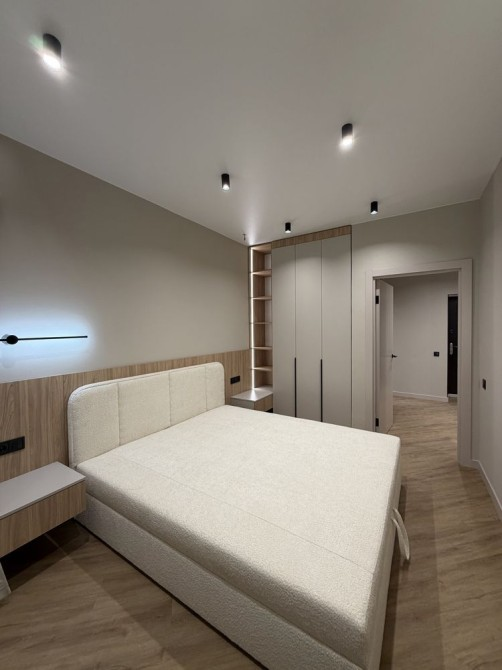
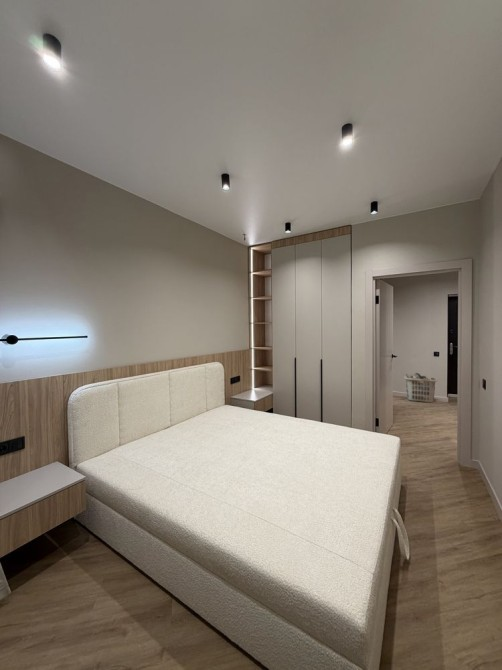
+ clothes hamper [403,372,439,404]
